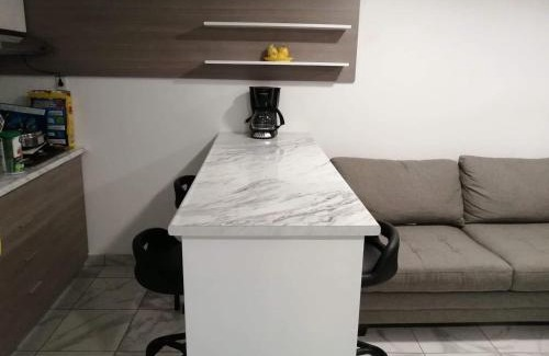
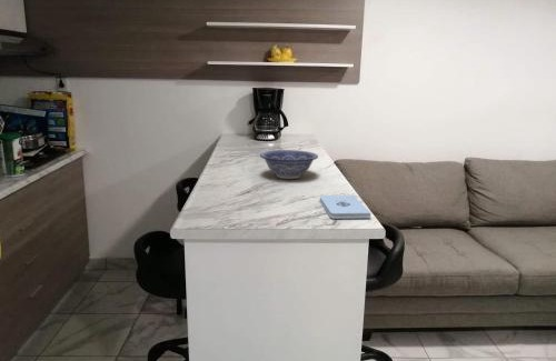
+ notepad [318,194,373,220]
+ decorative bowl [259,149,319,180]
